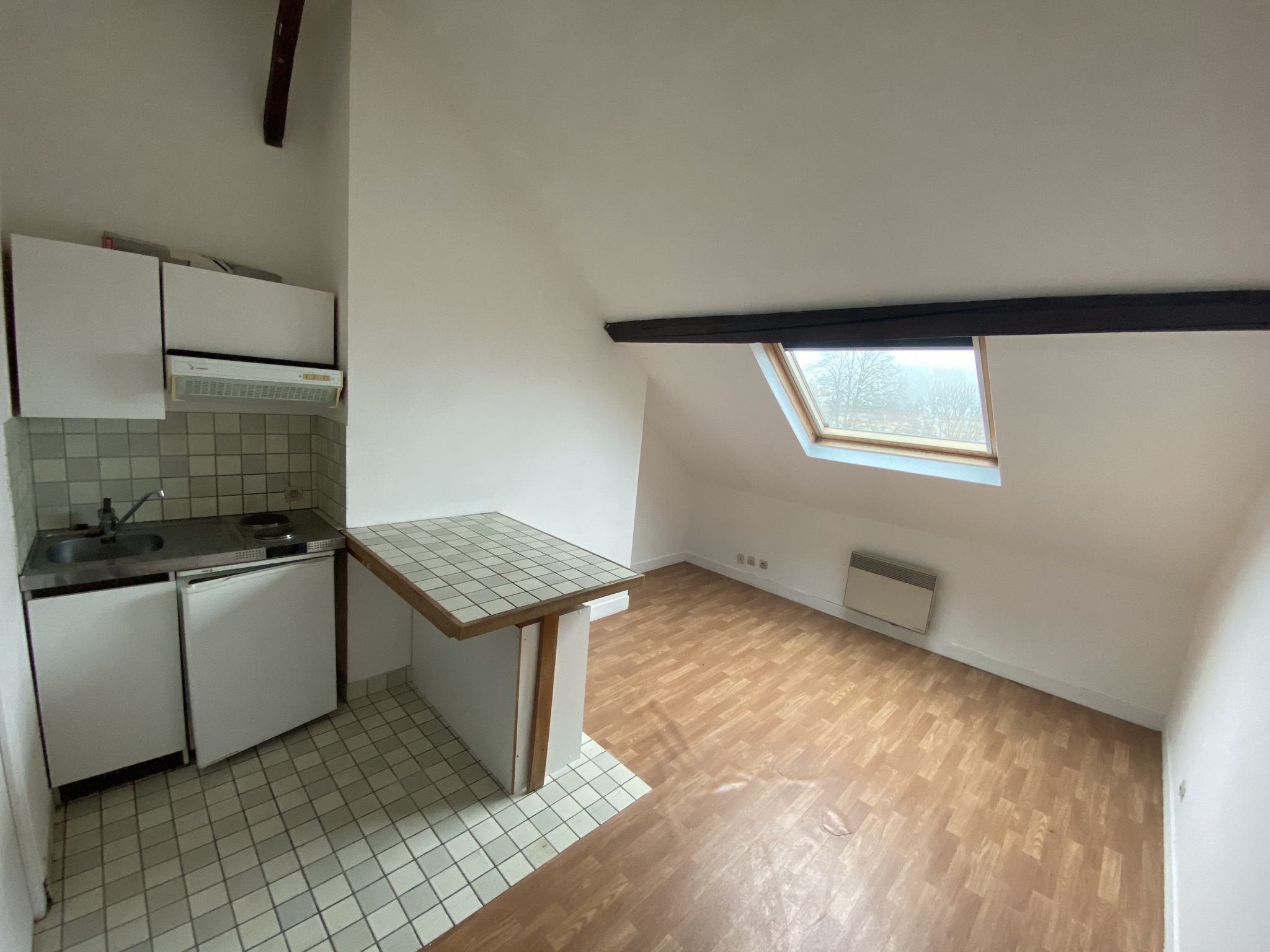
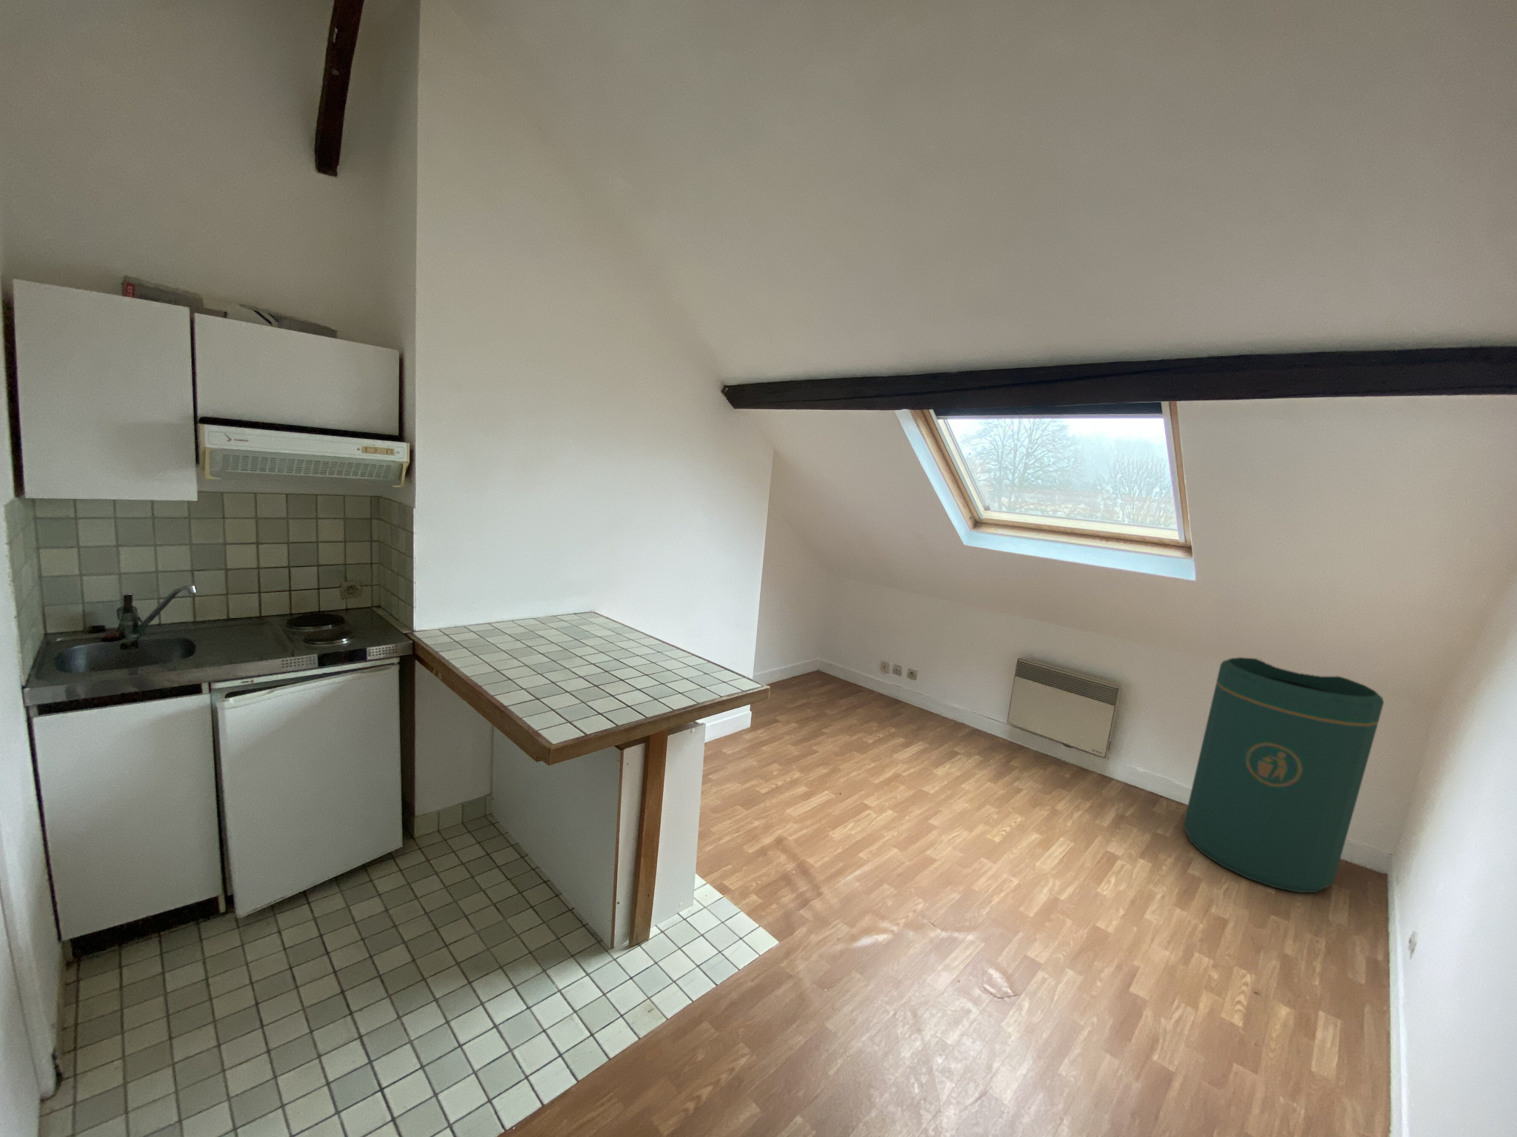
+ trash can [1183,657,1384,893]
